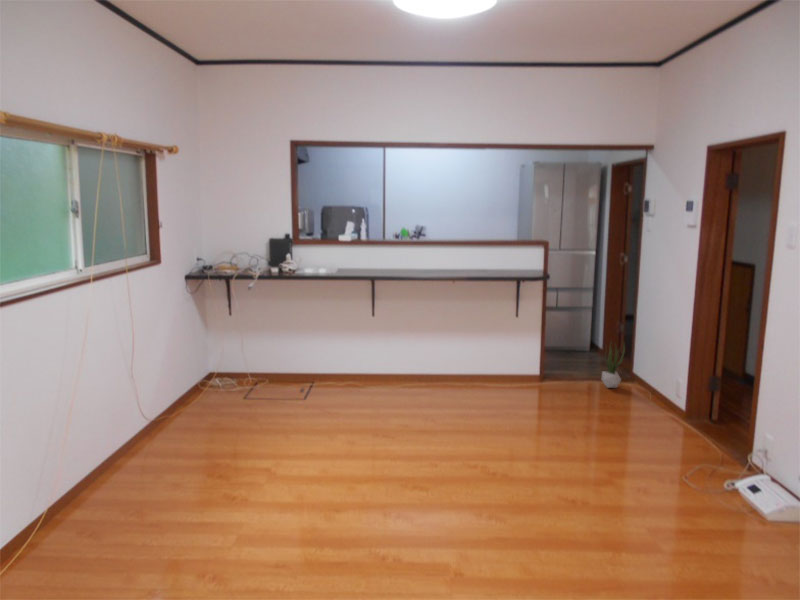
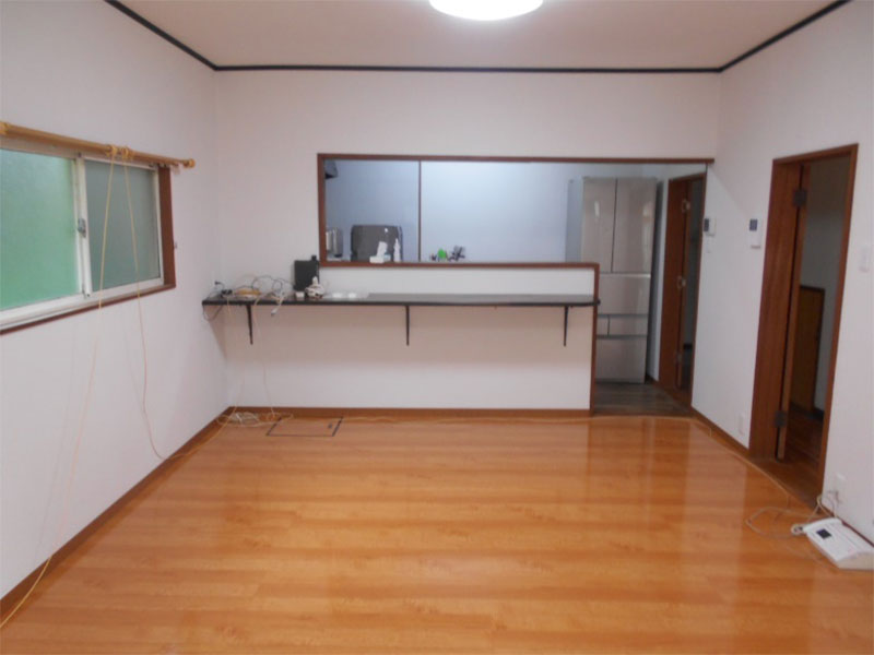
- potted plant [601,340,626,389]
